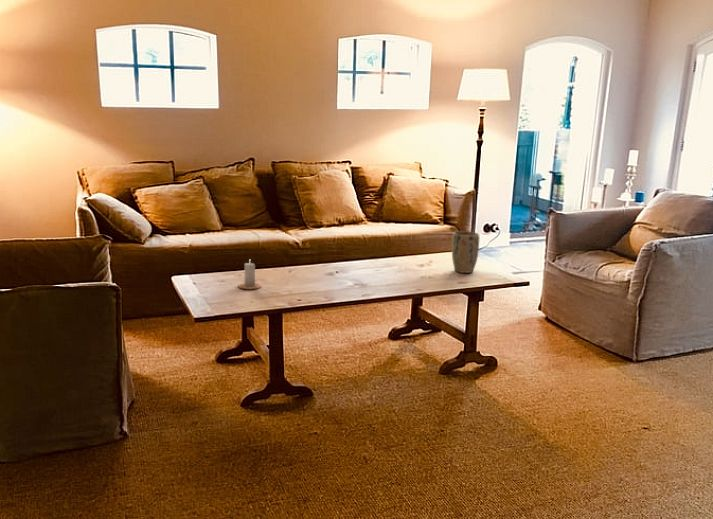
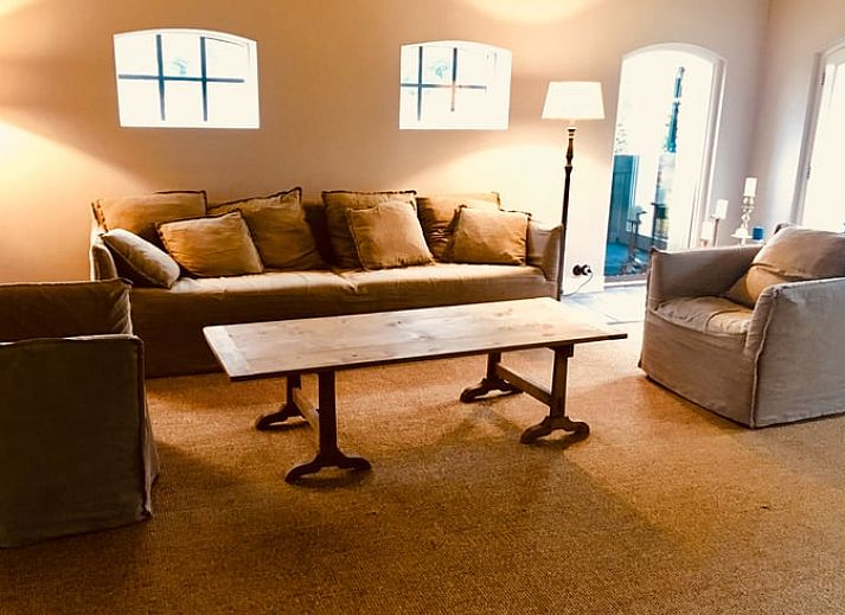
- plant pot [451,230,480,274]
- candle [237,260,262,290]
